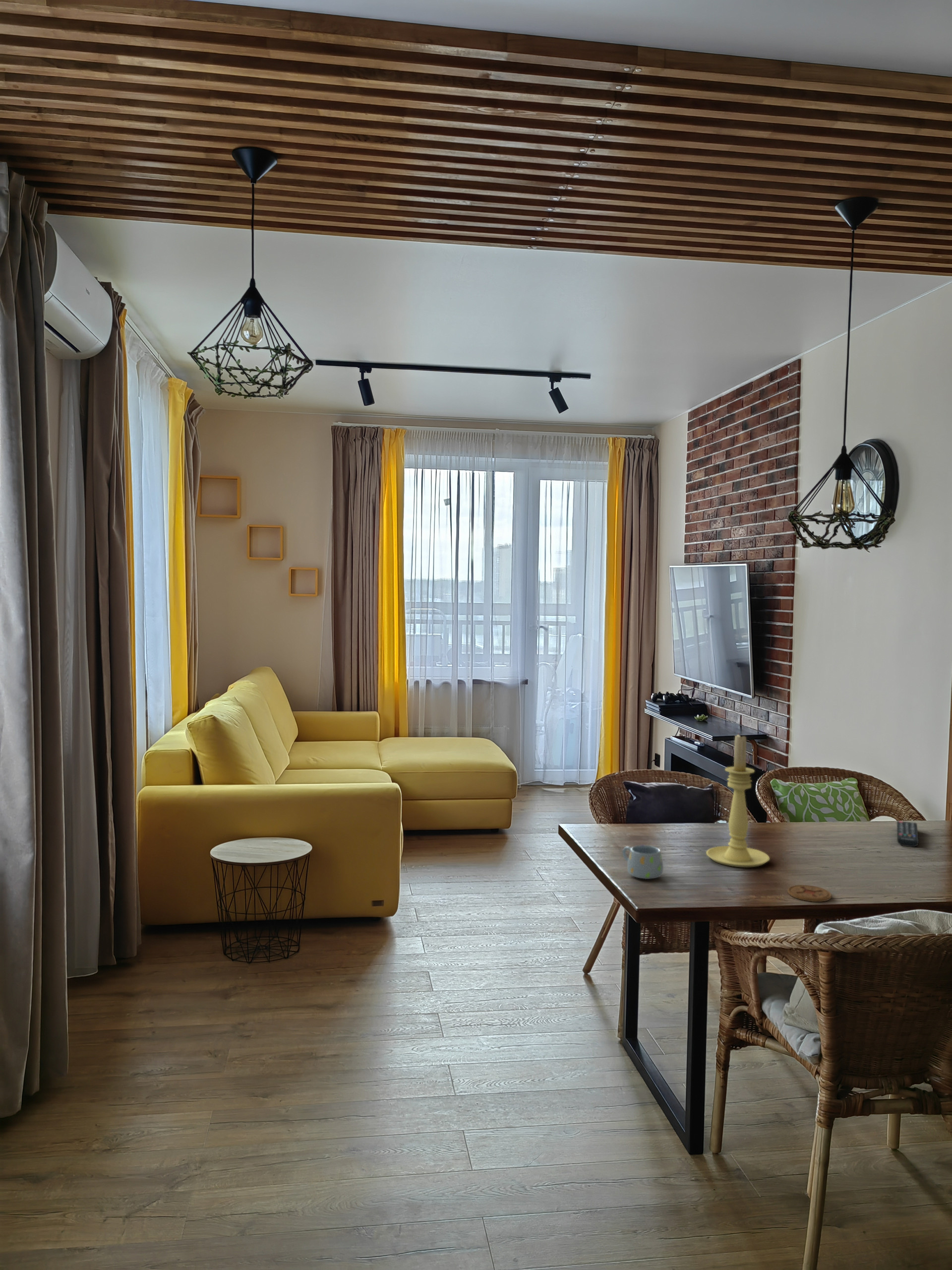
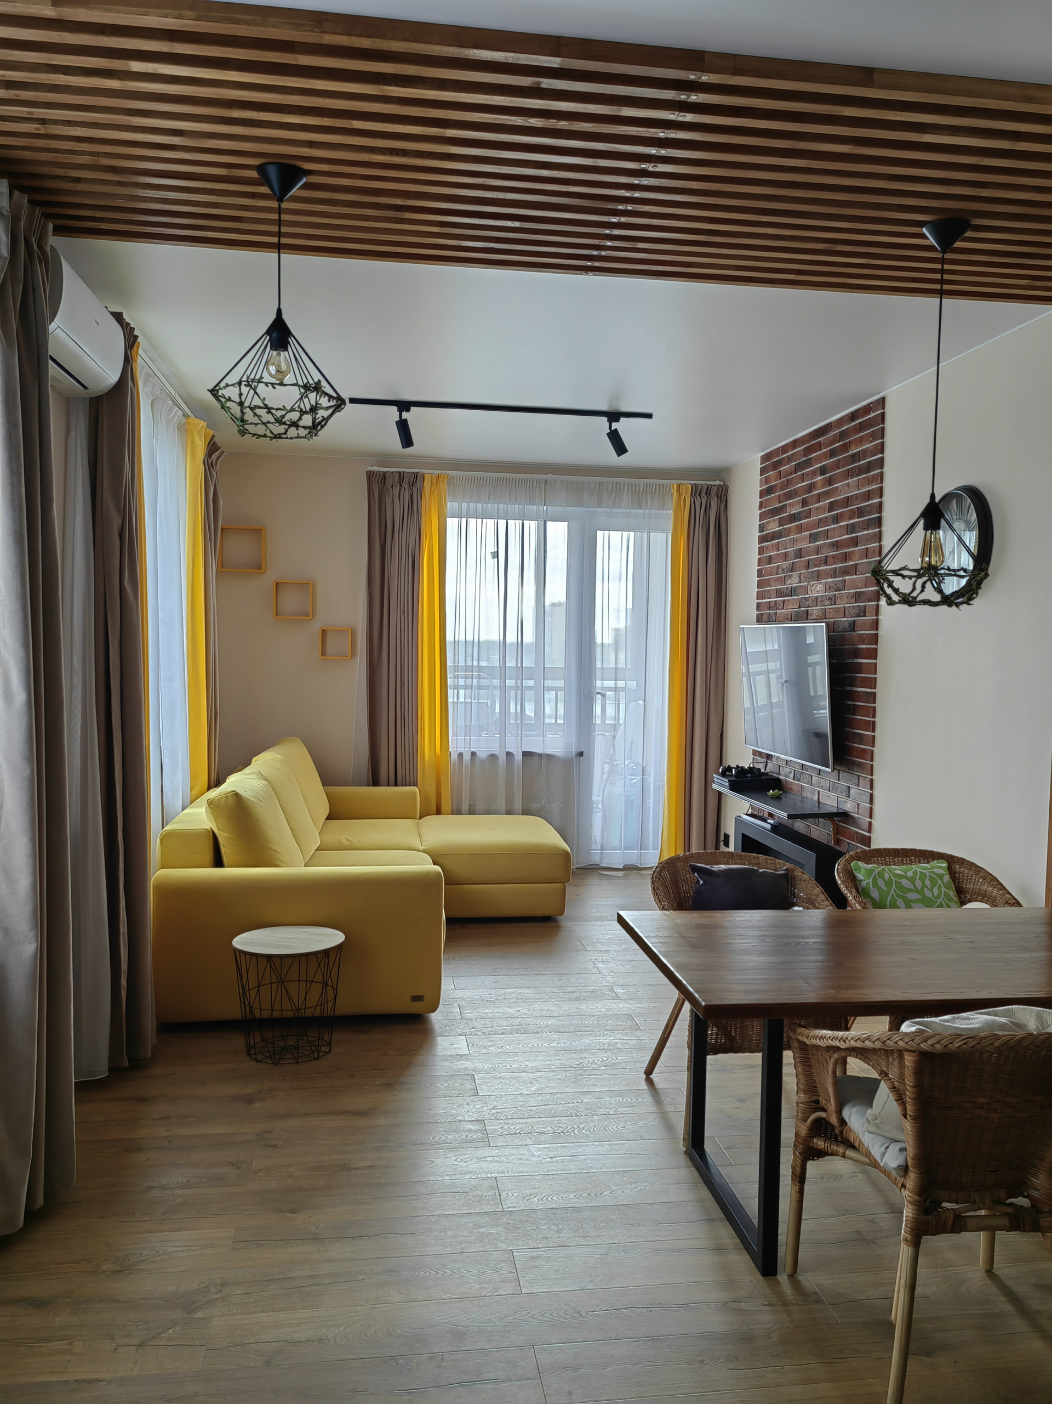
- mug [622,845,664,880]
- coaster [787,885,832,902]
- remote control [896,821,919,848]
- candle holder [706,733,771,868]
